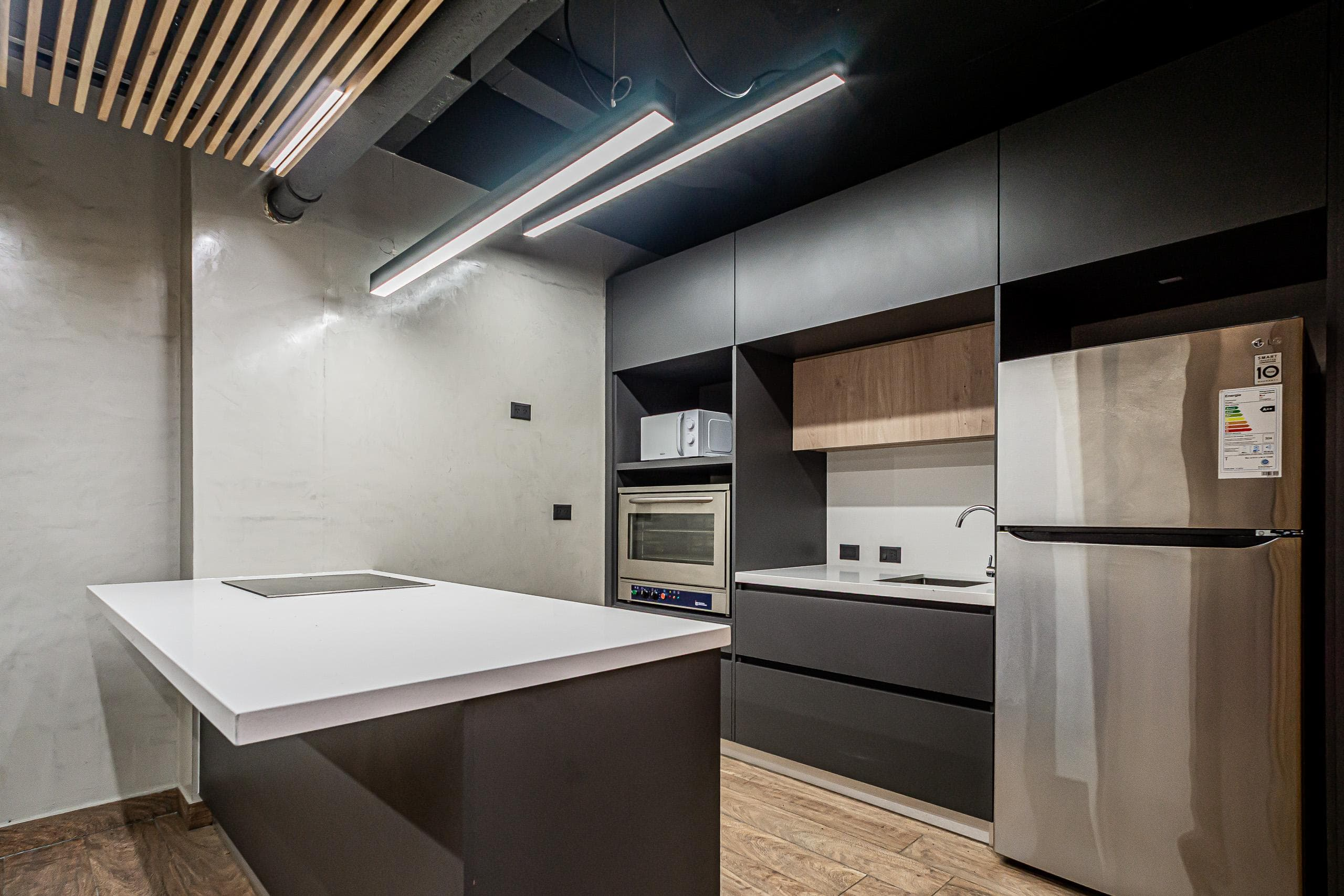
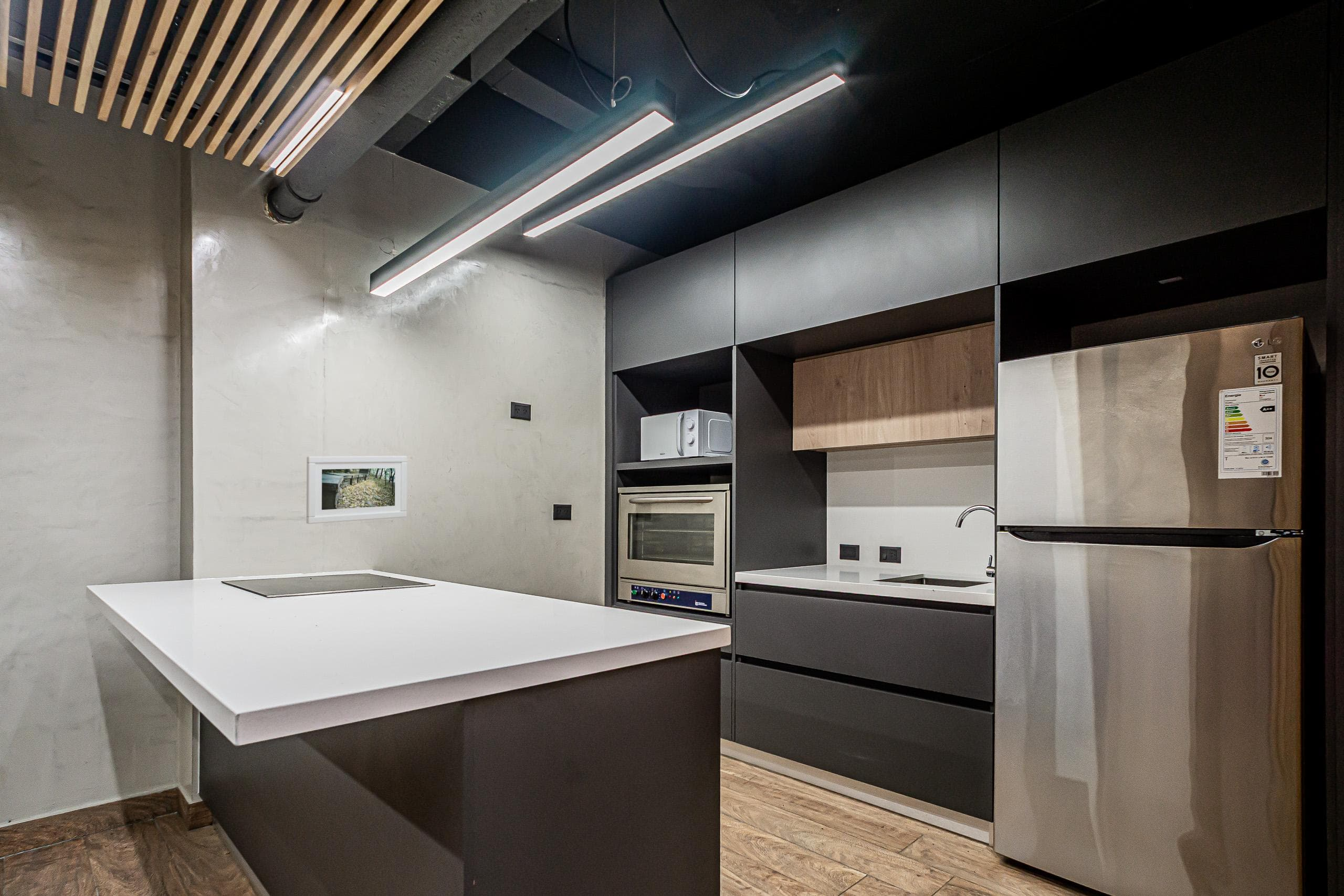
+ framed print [306,456,407,524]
